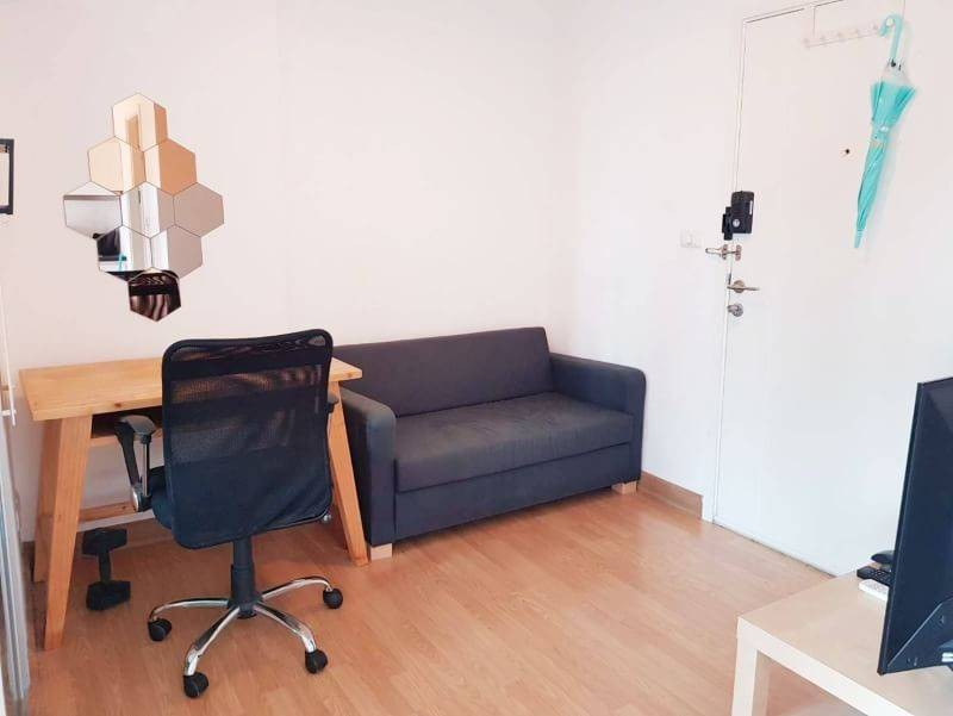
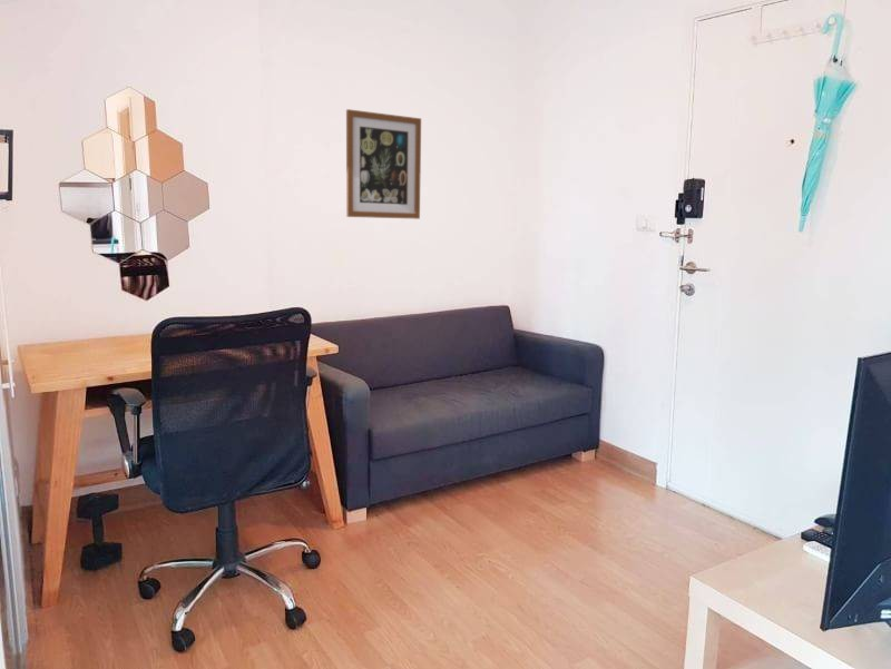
+ wall art [345,108,422,220]
